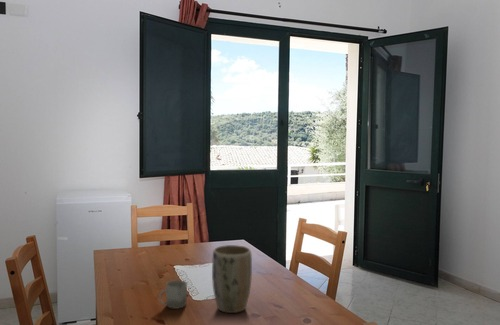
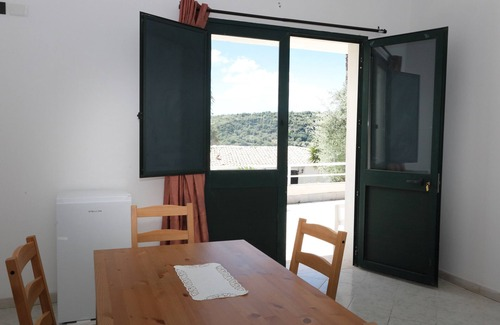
- plant pot [211,244,253,314]
- cup [158,279,188,310]
